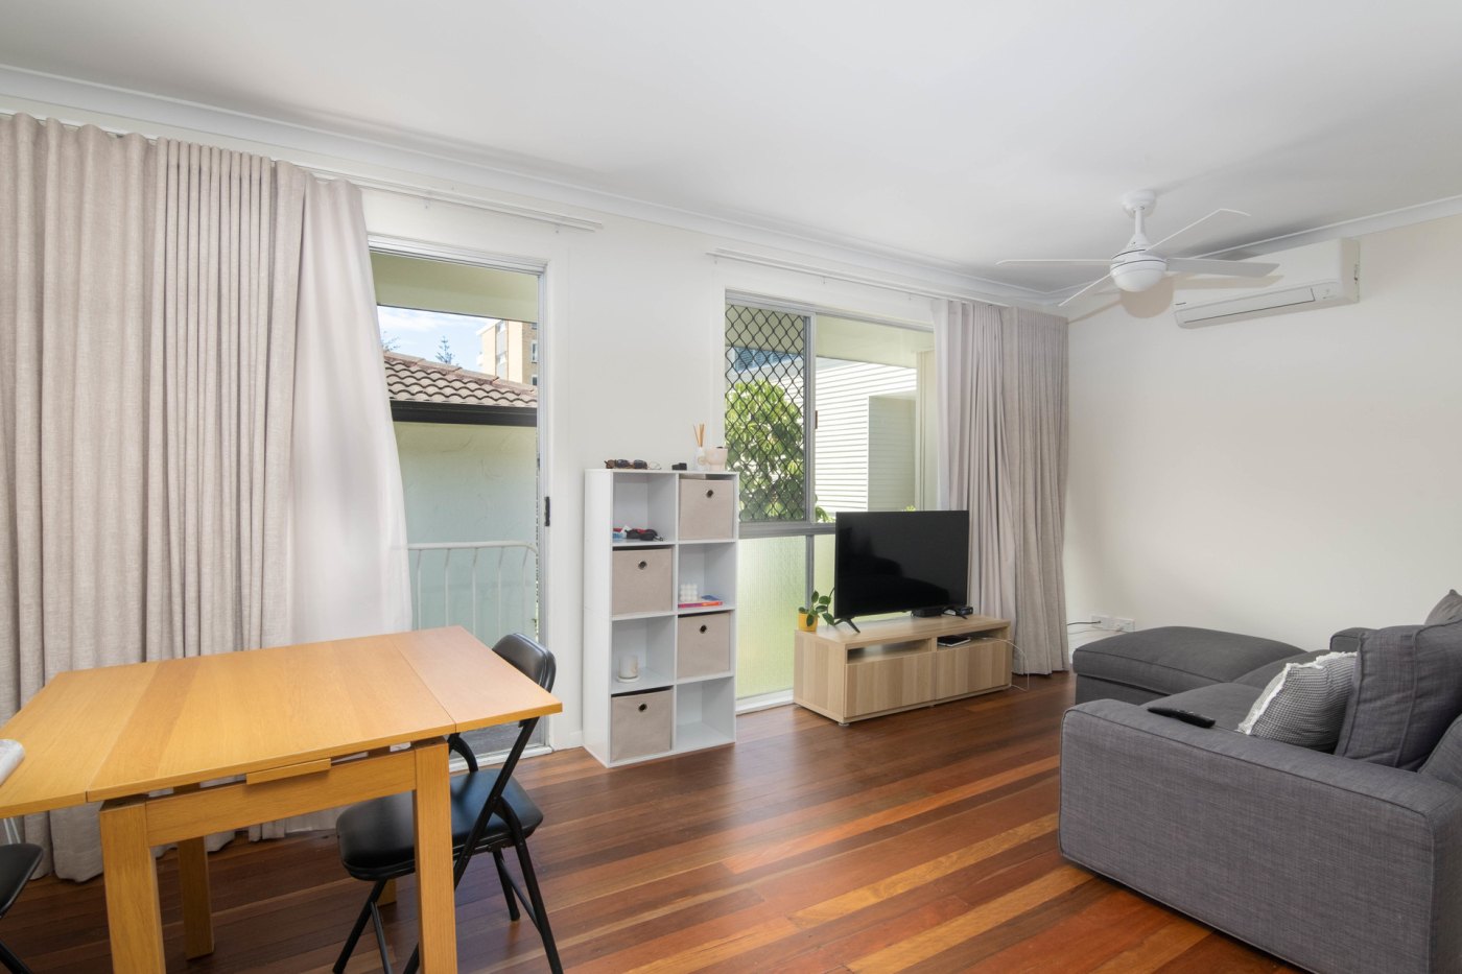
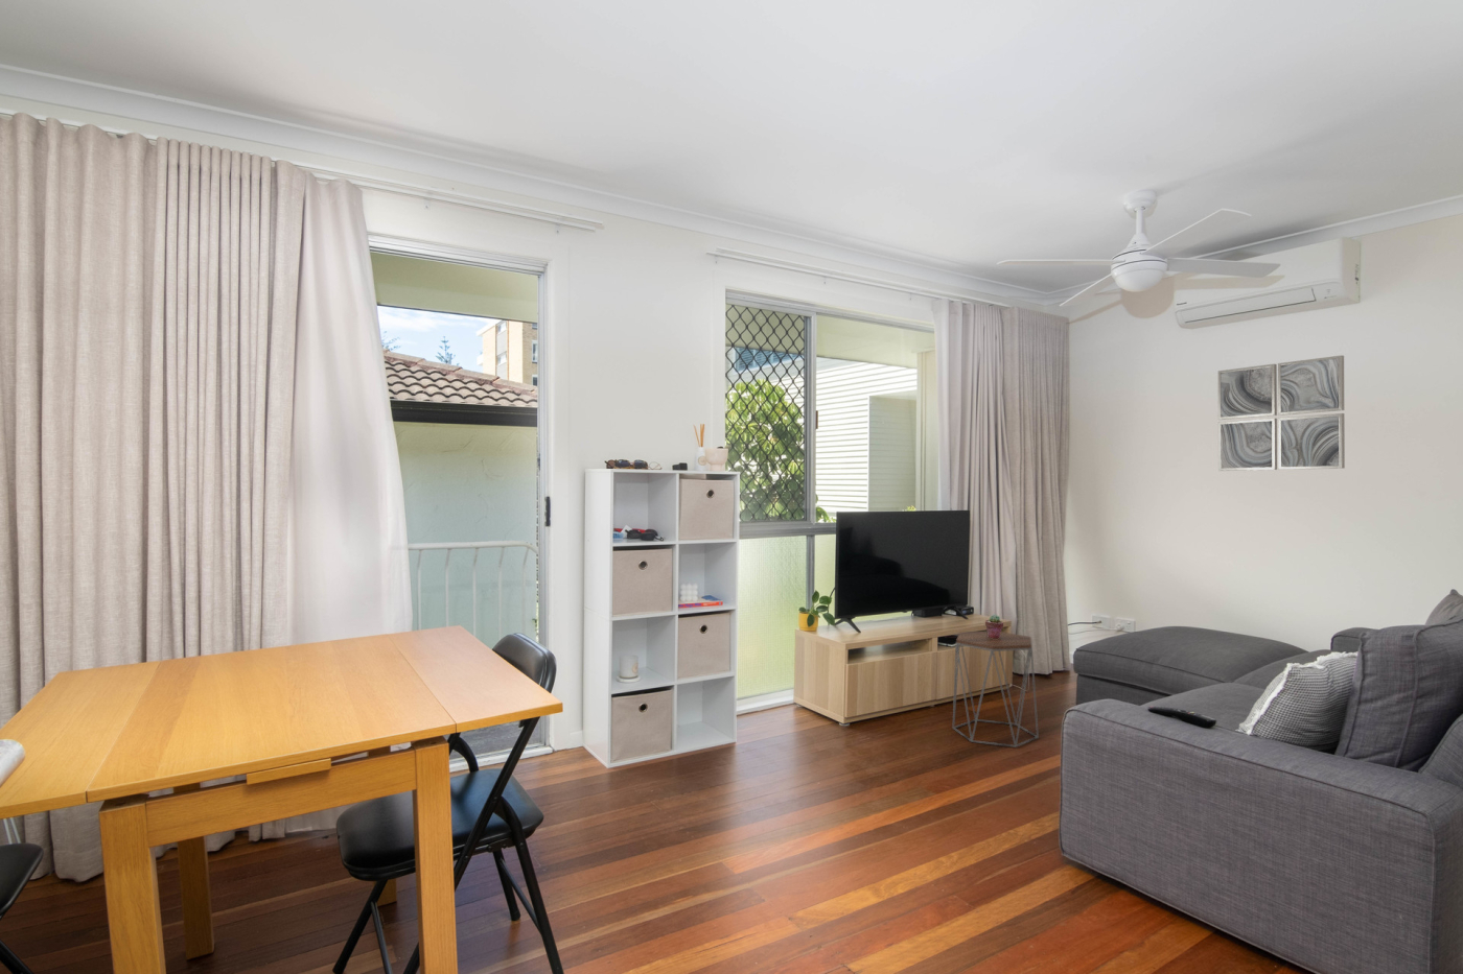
+ side table [952,630,1040,749]
+ potted succulent [984,614,1004,639]
+ wall art [1217,354,1346,472]
